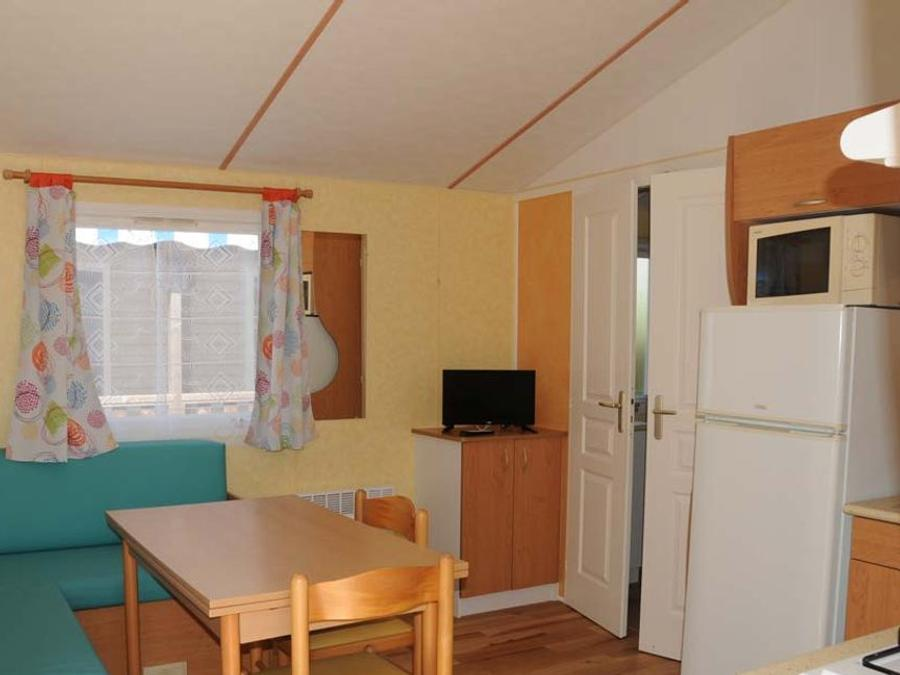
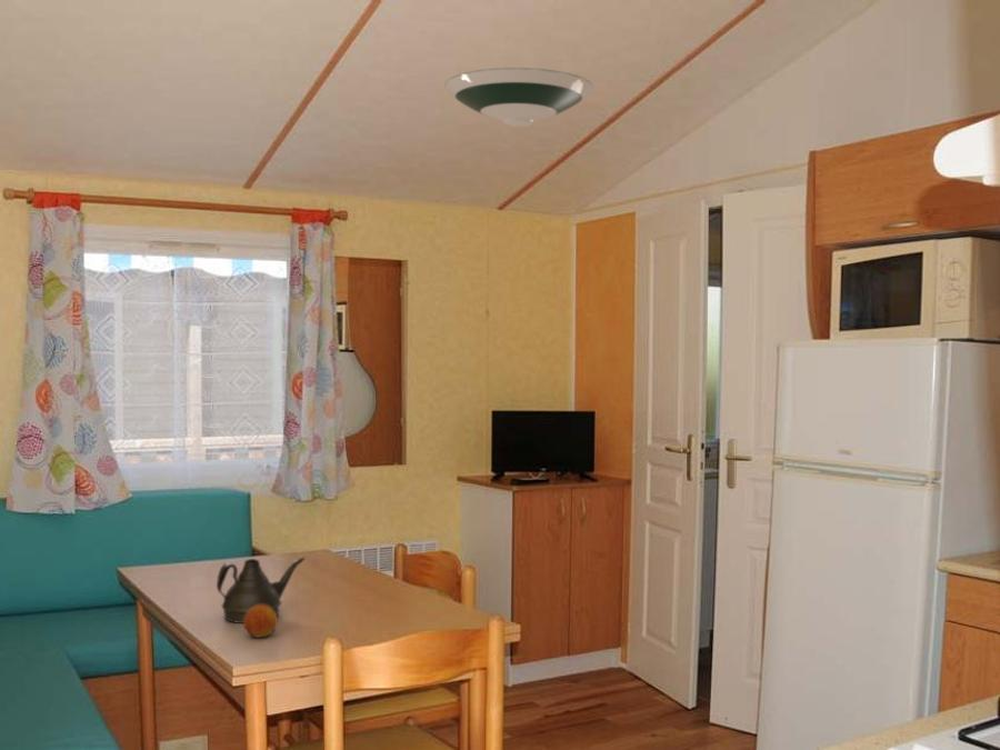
+ teapot [216,557,306,624]
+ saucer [443,67,594,128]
+ fruit [242,604,279,639]
